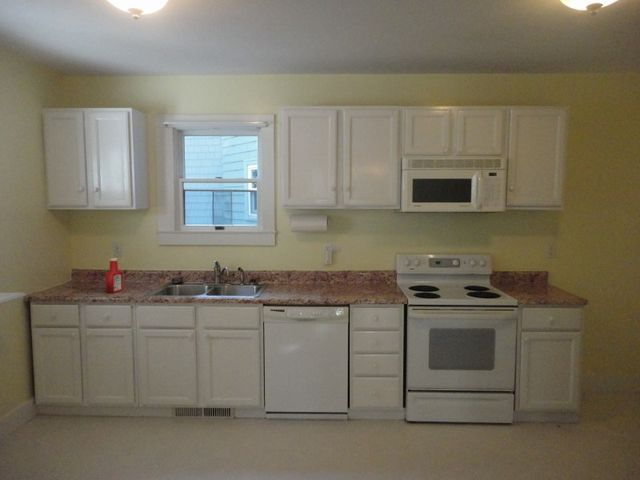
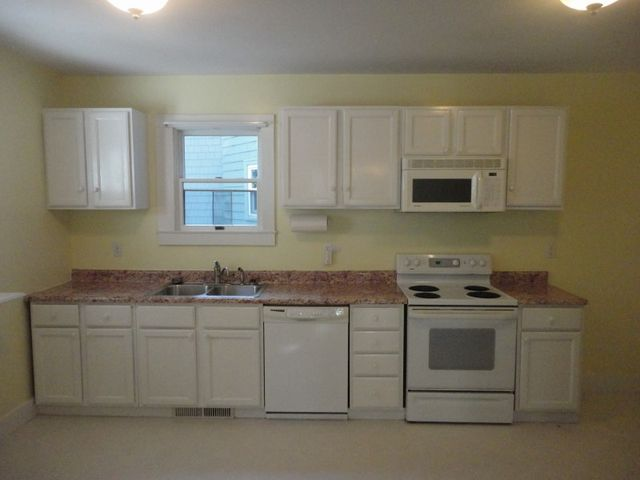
- soap bottle [104,257,124,294]
